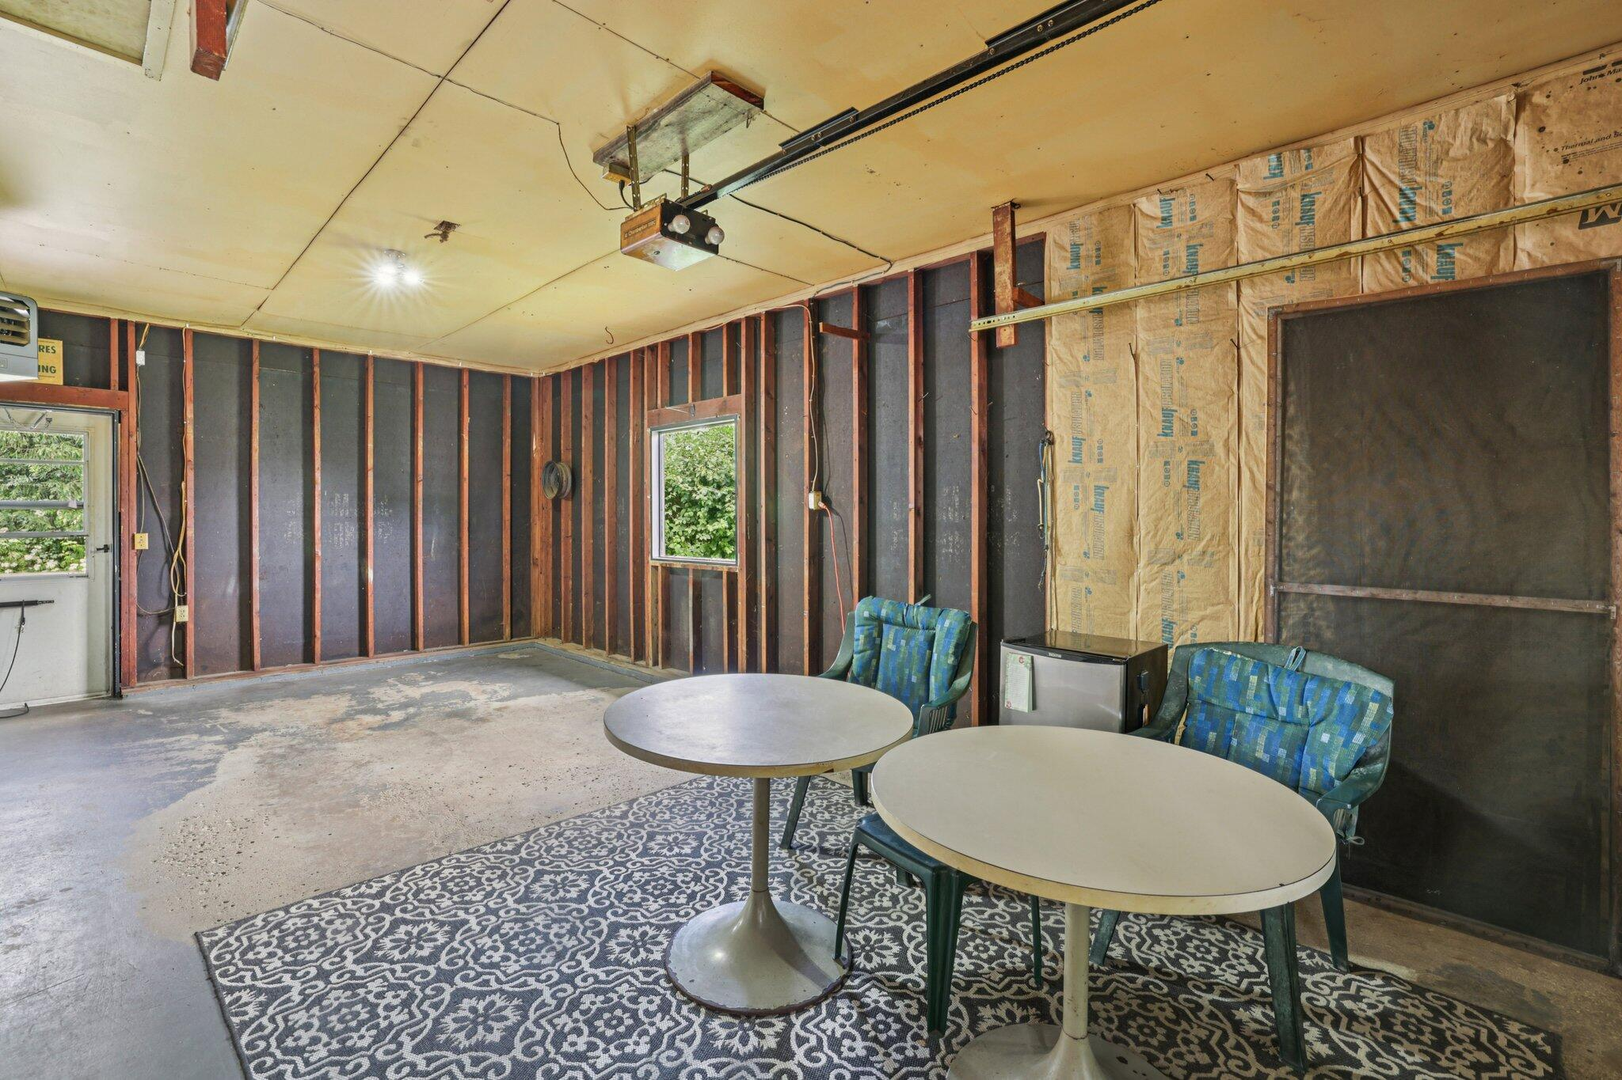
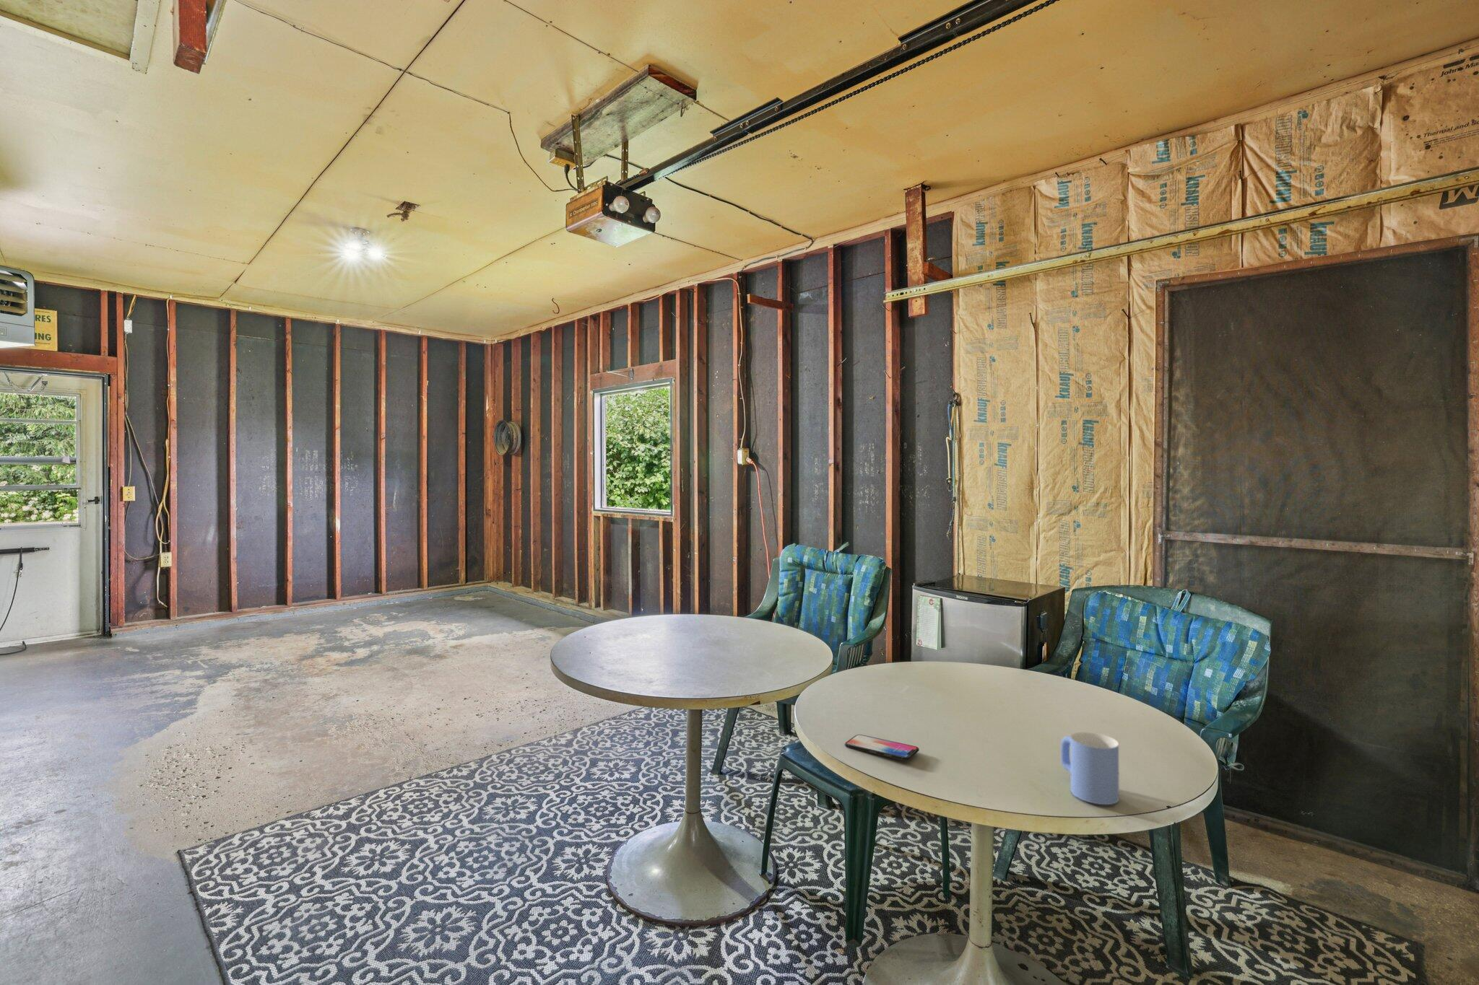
+ mug [1060,731,1119,806]
+ smartphone [845,734,919,762]
